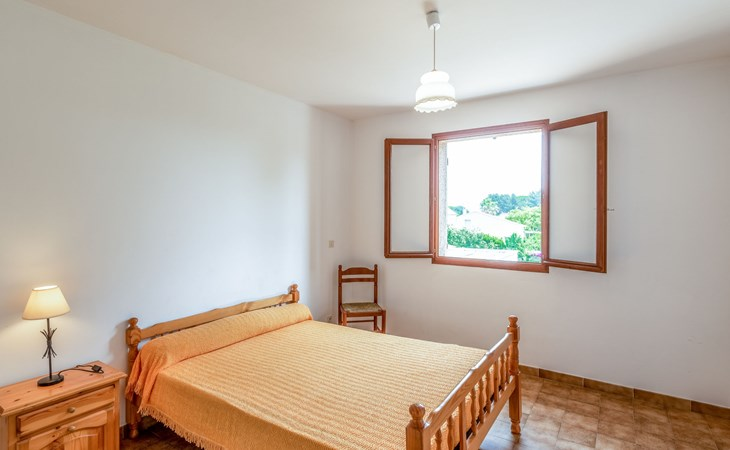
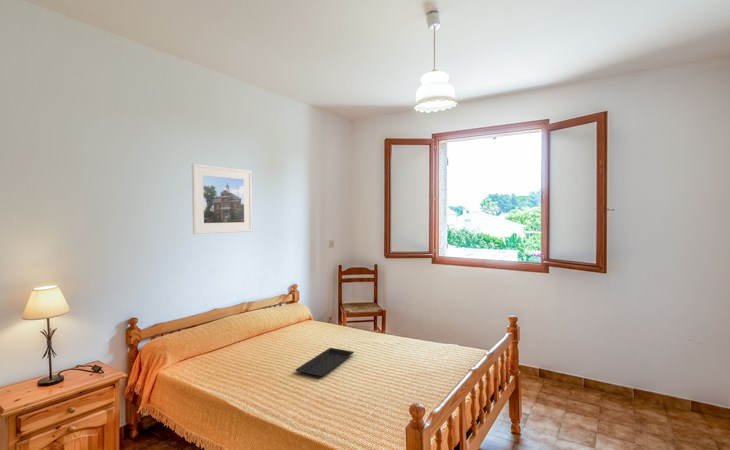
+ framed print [191,162,253,235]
+ serving tray [295,347,355,377]
